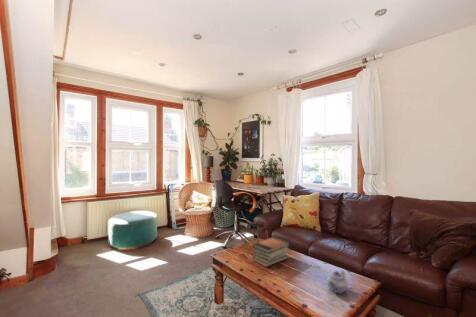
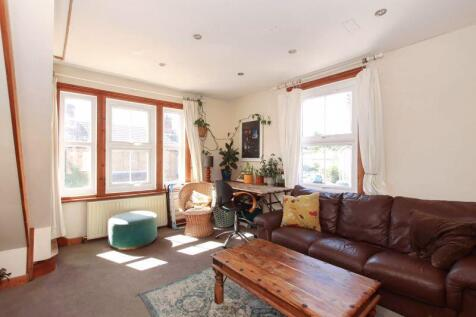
- teapot [326,270,349,294]
- book stack [252,236,291,268]
